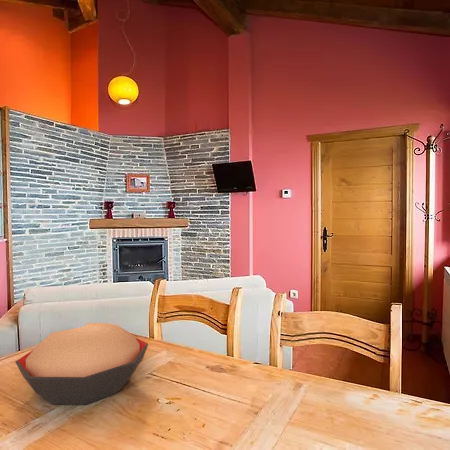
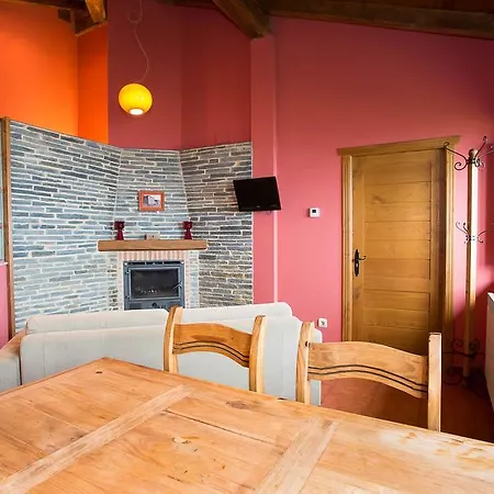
- decorative bowl [14,322,149,406]
